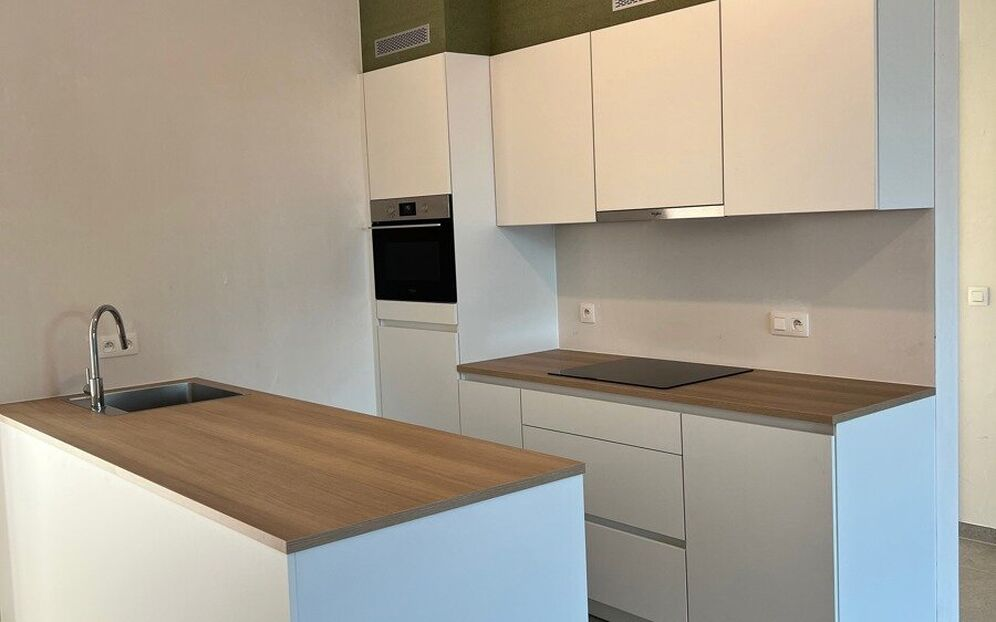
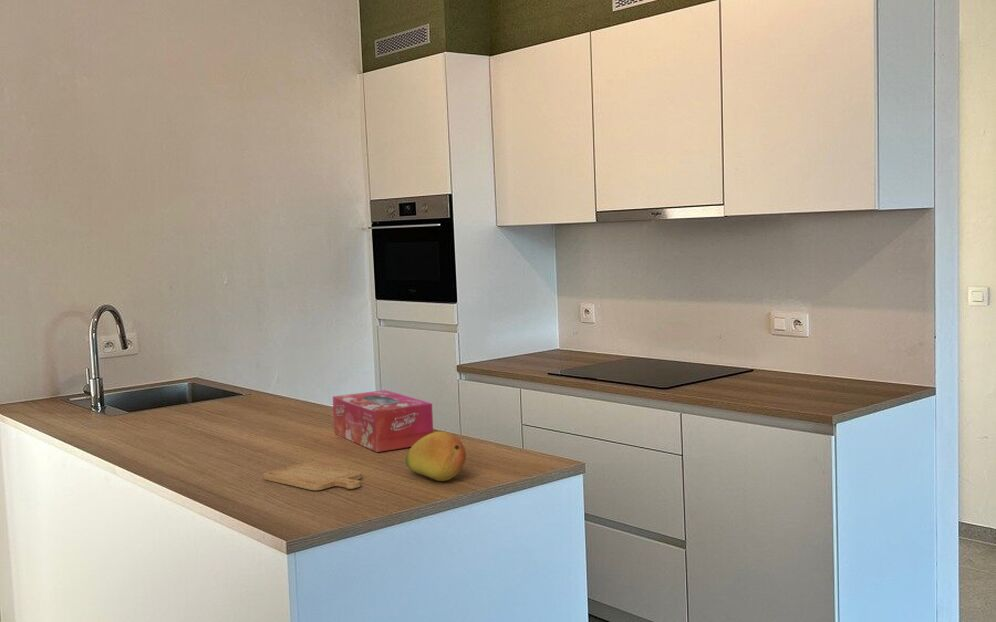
+ tissue box [332,389,434,453]
+ fruit [404,431,467,482]
+ chopping board [262,462,362,491]
